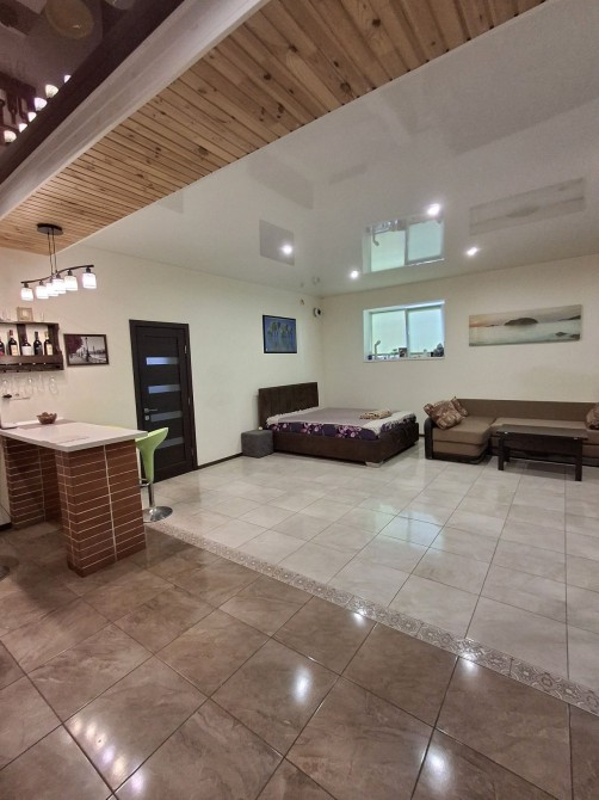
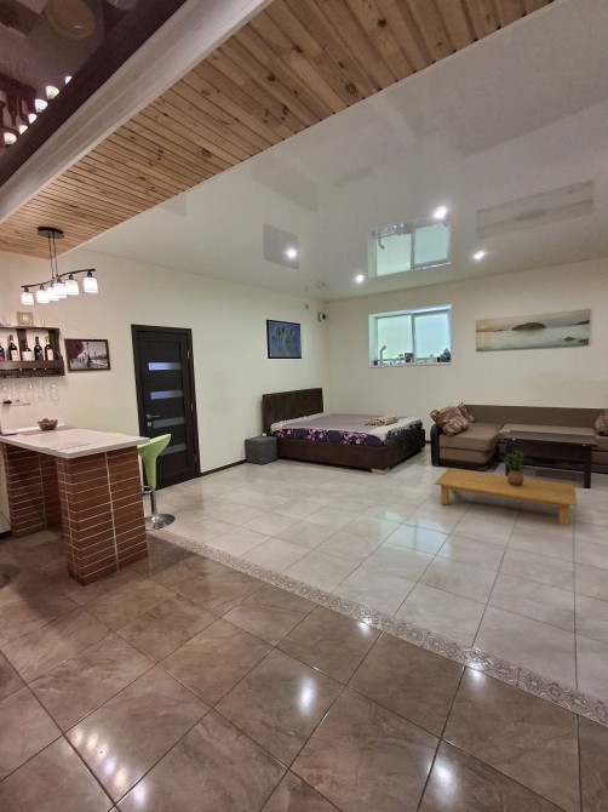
+ potted plant [503,450,526,487]
+ coffee table [434,468,578,527]
